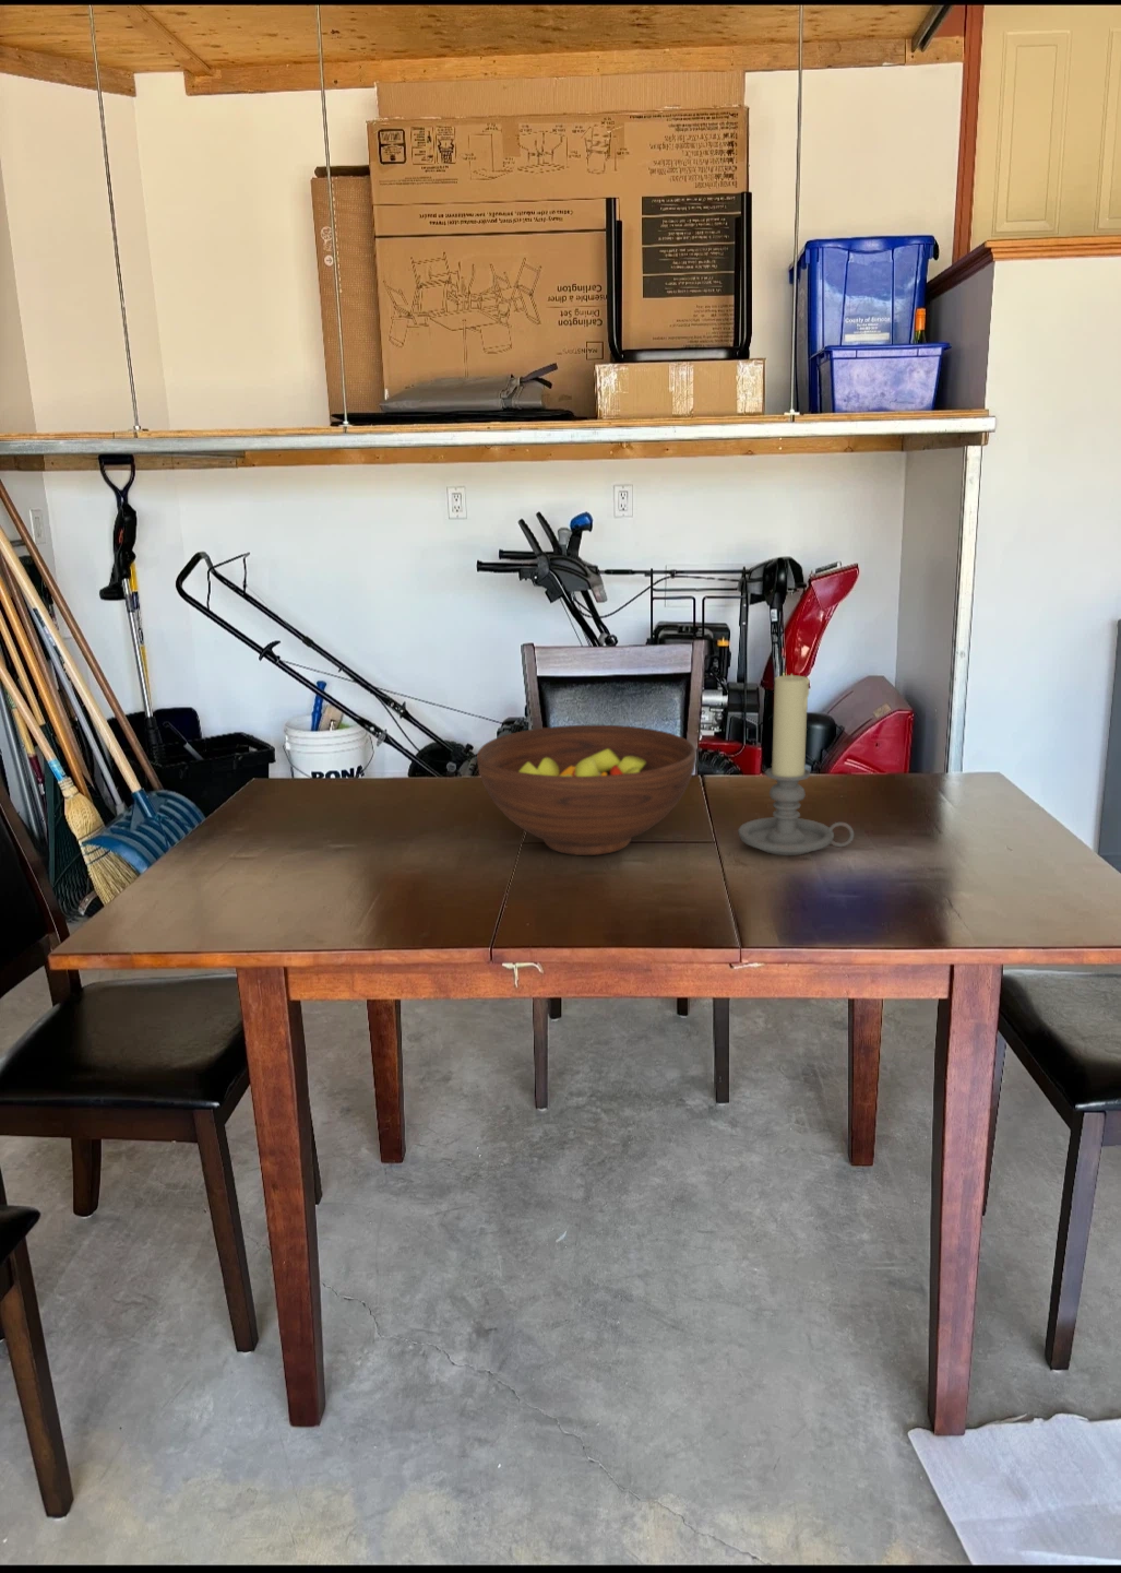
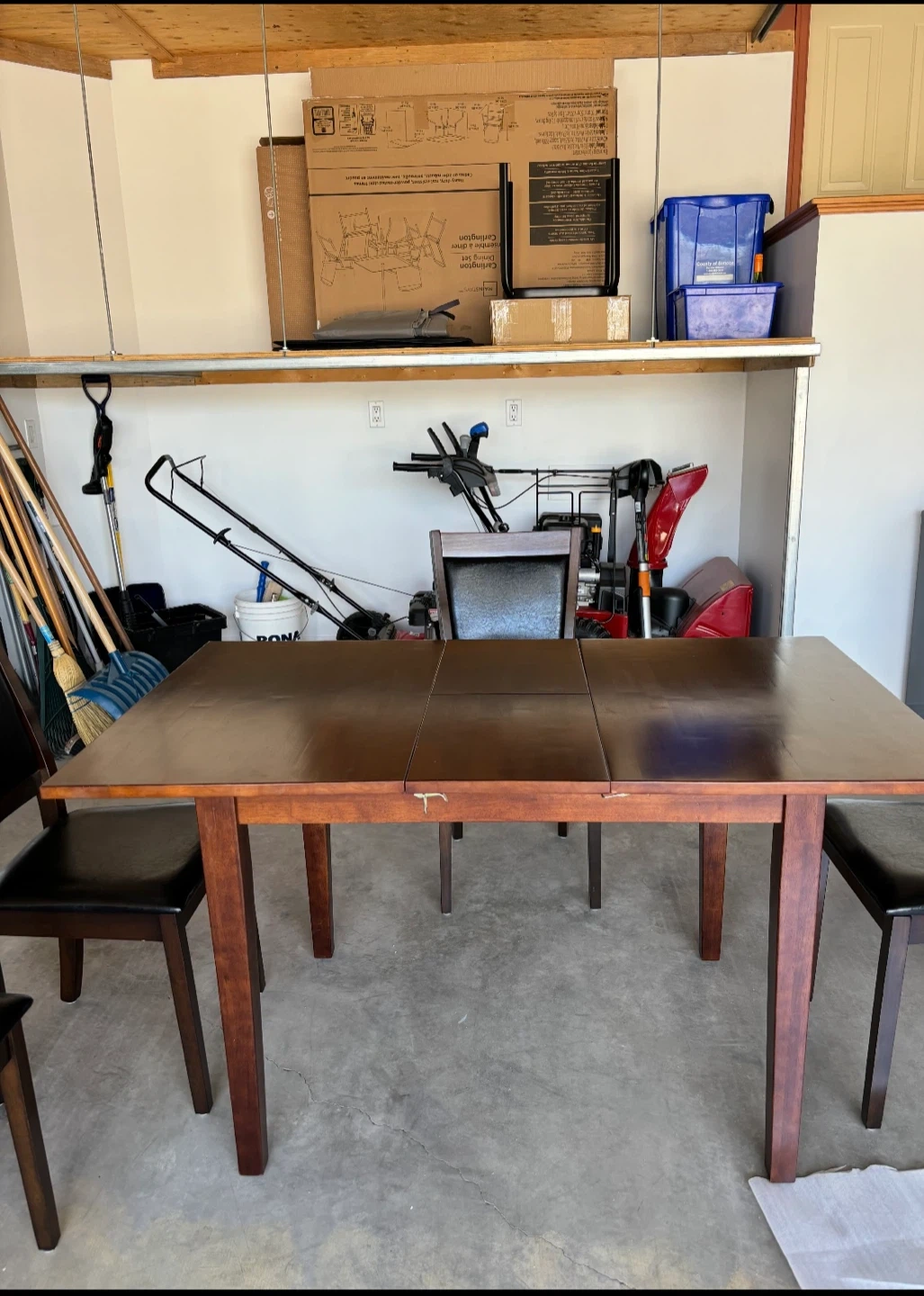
- candle holder [736,672,854,857]
- fruit bowl [476,725,696,857]
